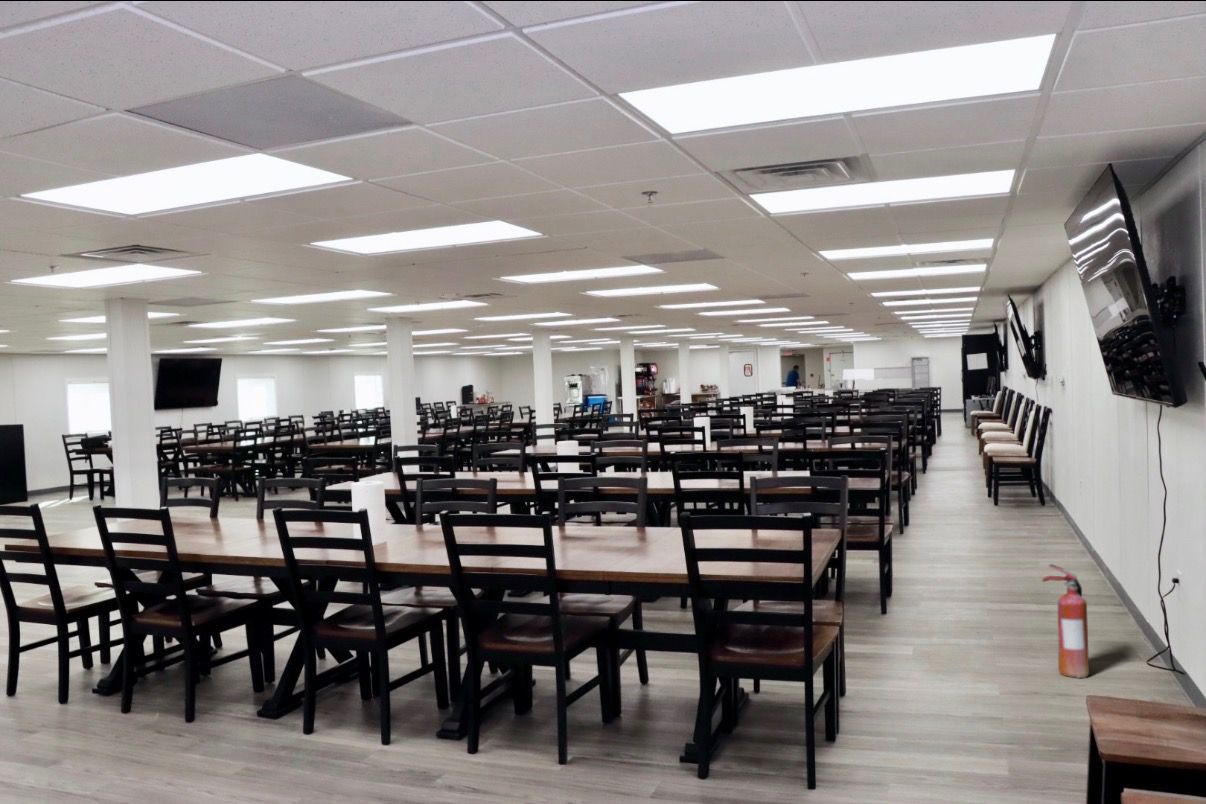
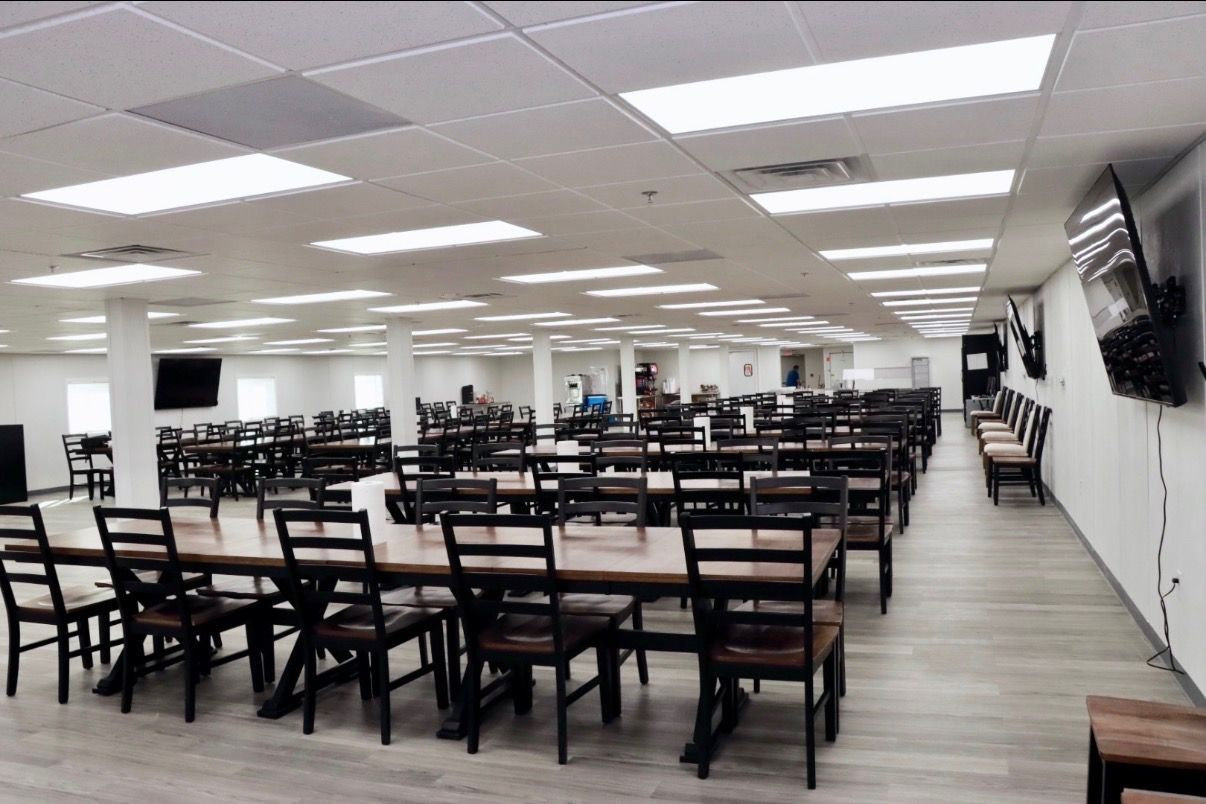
- fire extinguisher [1039,563,1090,679]
